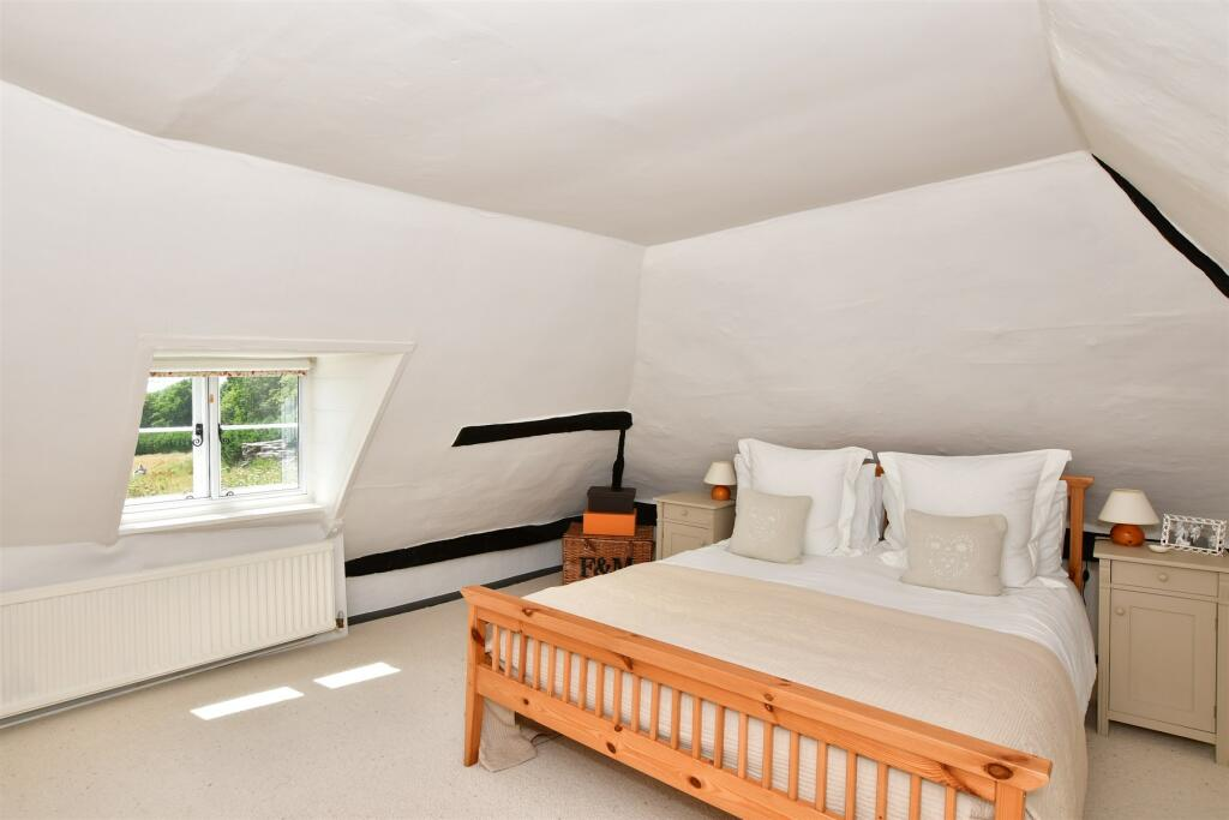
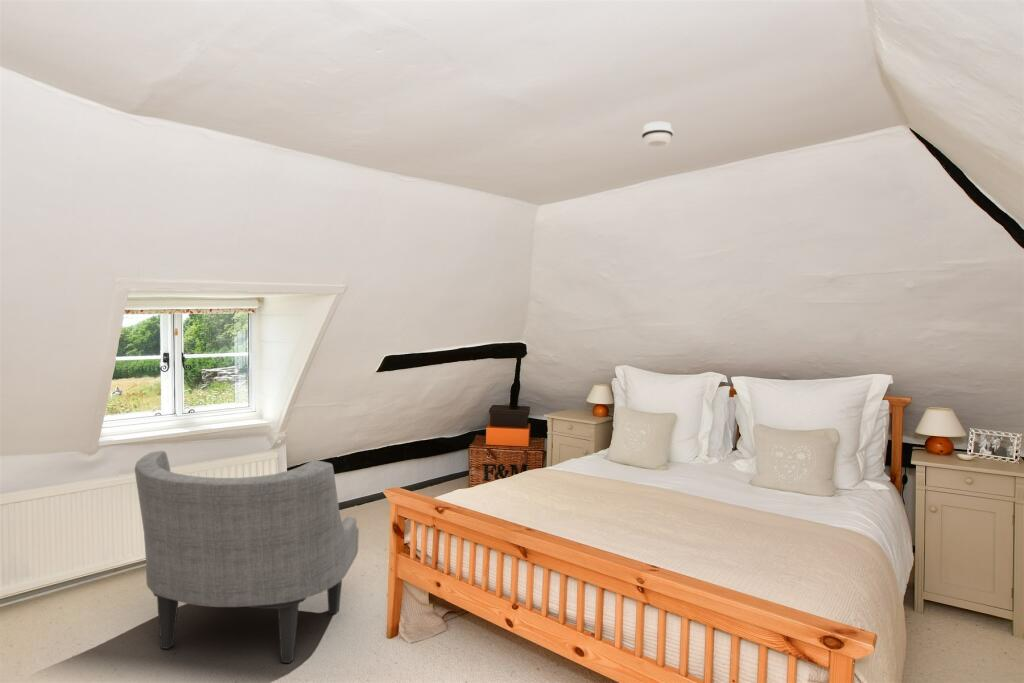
+ smoke detector [641,121,674,149]
+ armchair [134,450,360,664]
